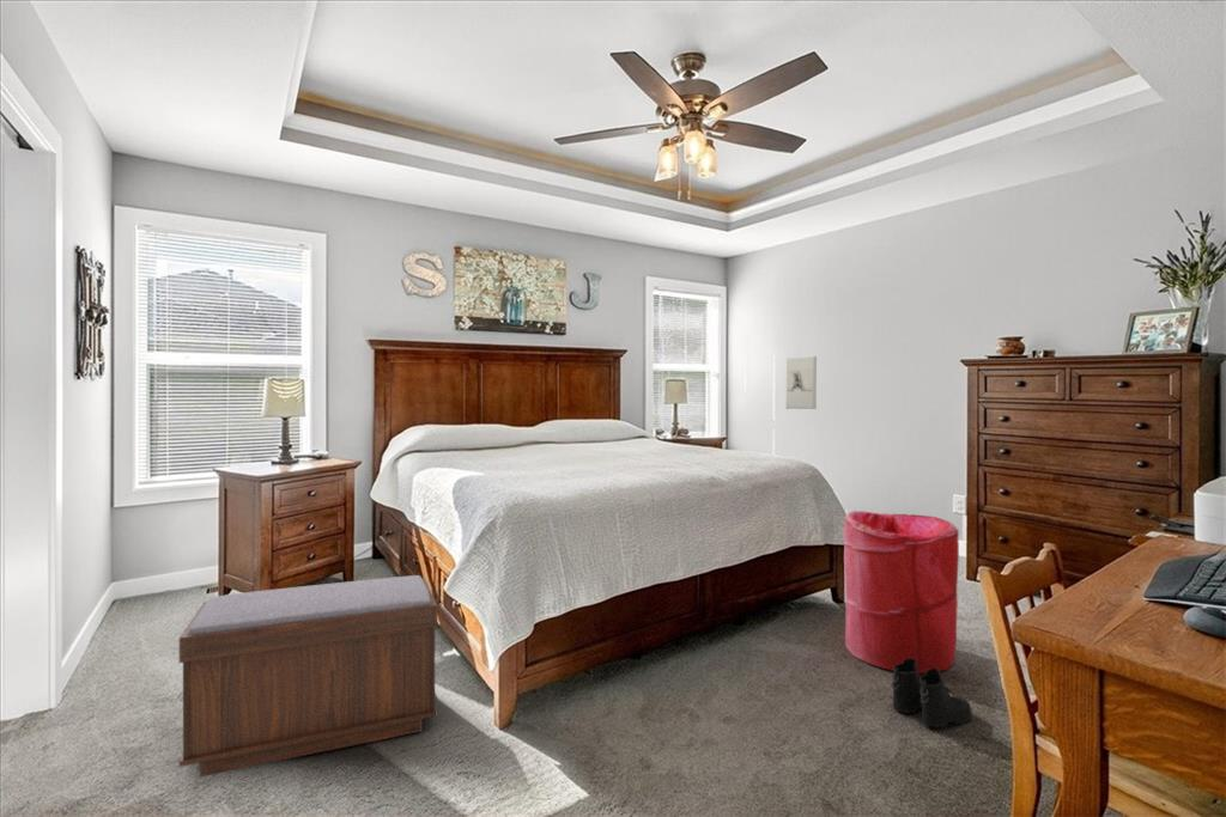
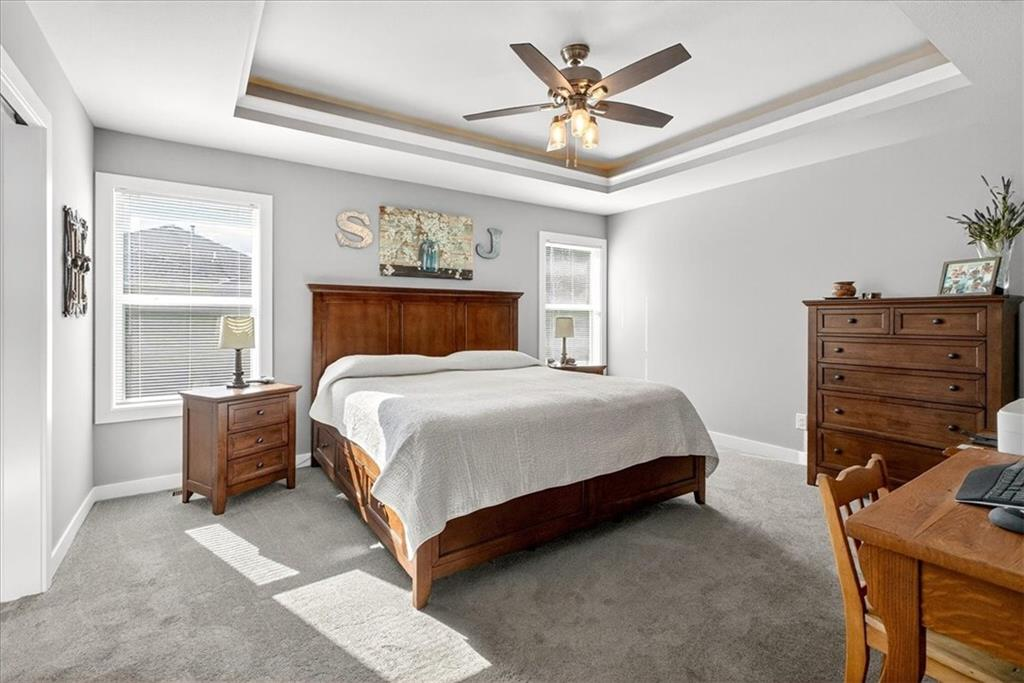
- laundry hamper [842,510,960,675]
- wall sculpture [784,355,818,410]
- bench [178,574,439,778]
- boots [891,658,973,728]
